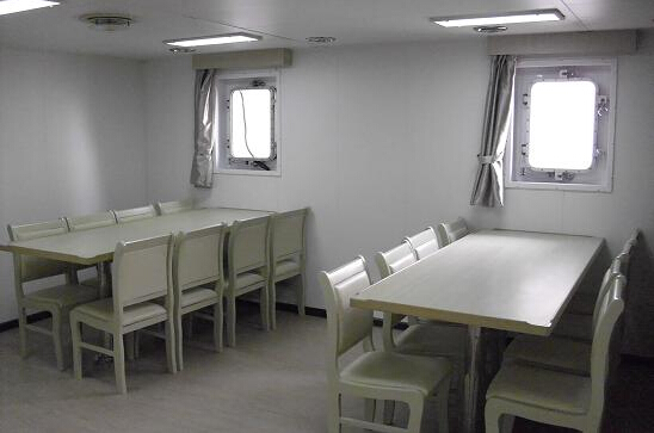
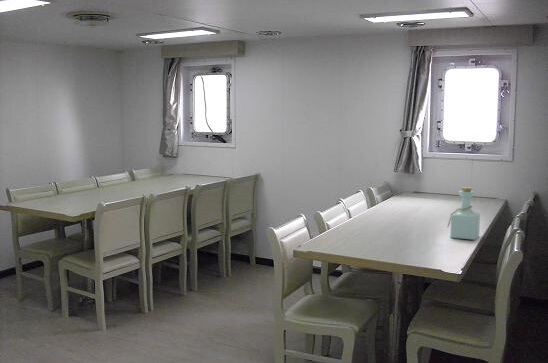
+ bottle [446,186,481,241]
